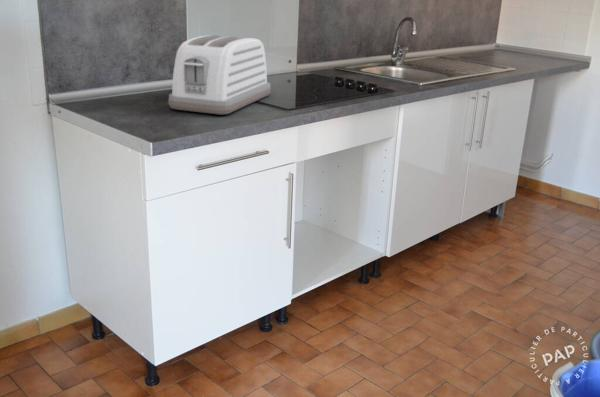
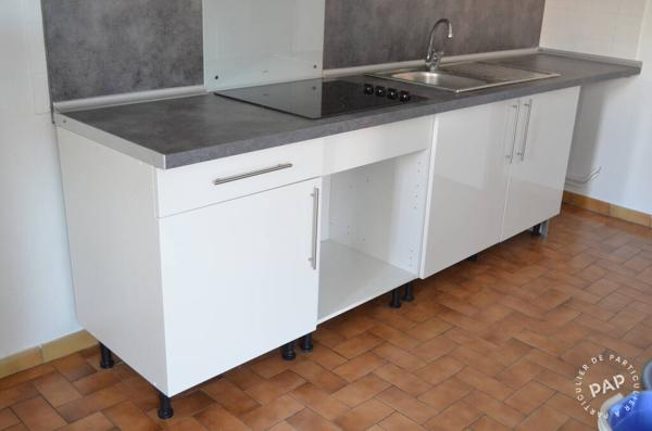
- toaster [167,34,272,116]
